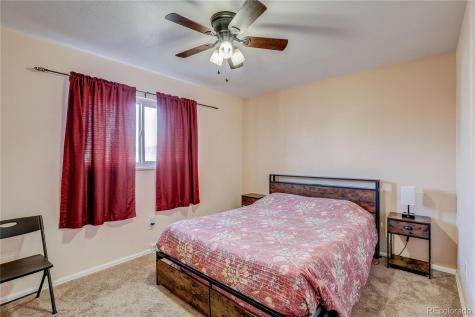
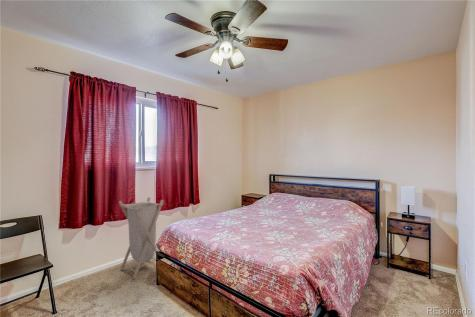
+ laundry hamper [118,196,165,280]
